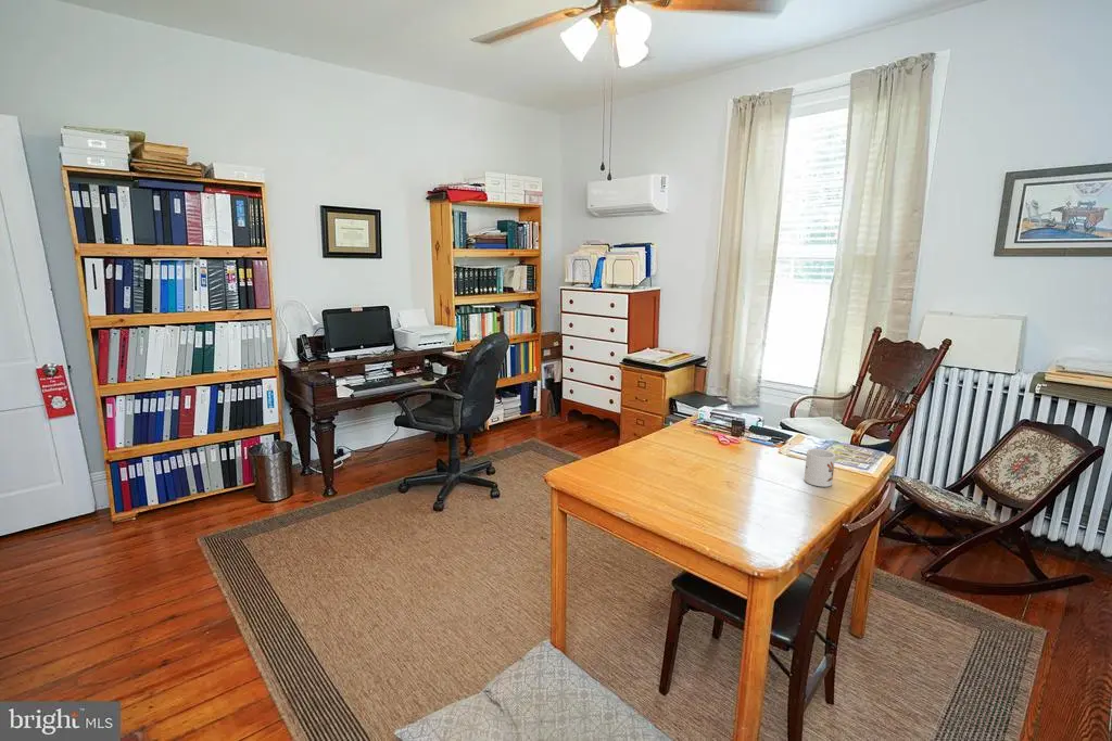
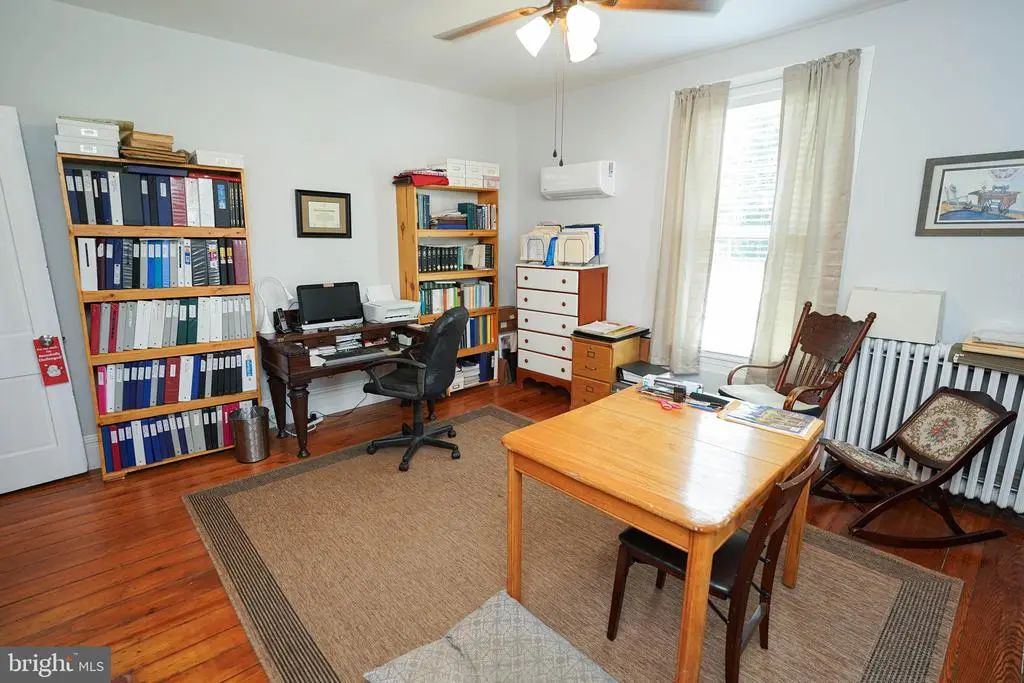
- mug [803,448,836,488]
